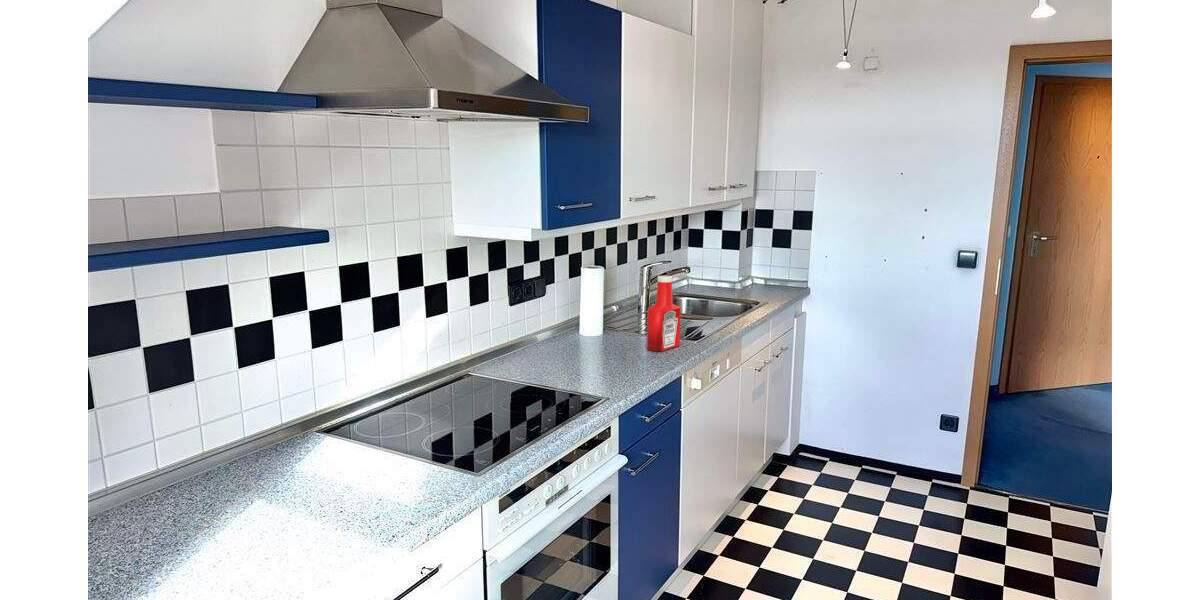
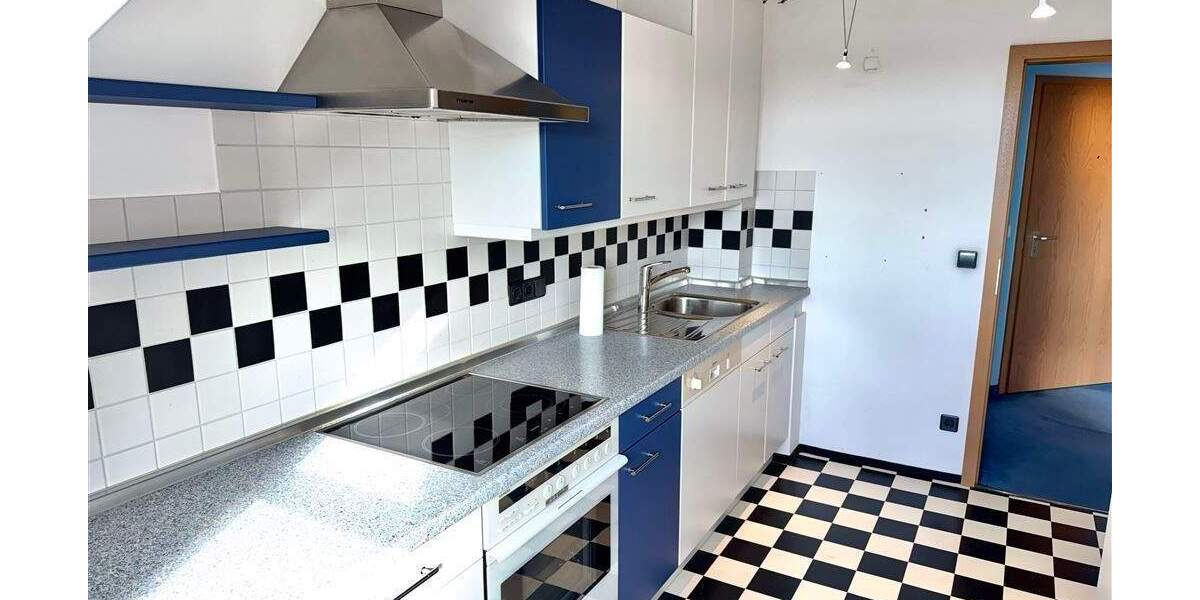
- soap bottle [646,275,682,352]
